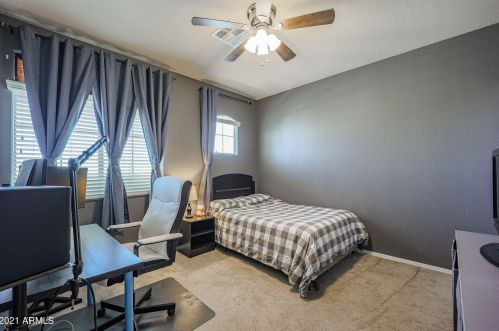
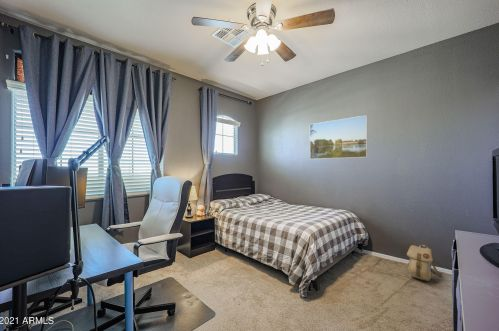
+ backpack [406,244,443,282]
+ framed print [309,114,369,160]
